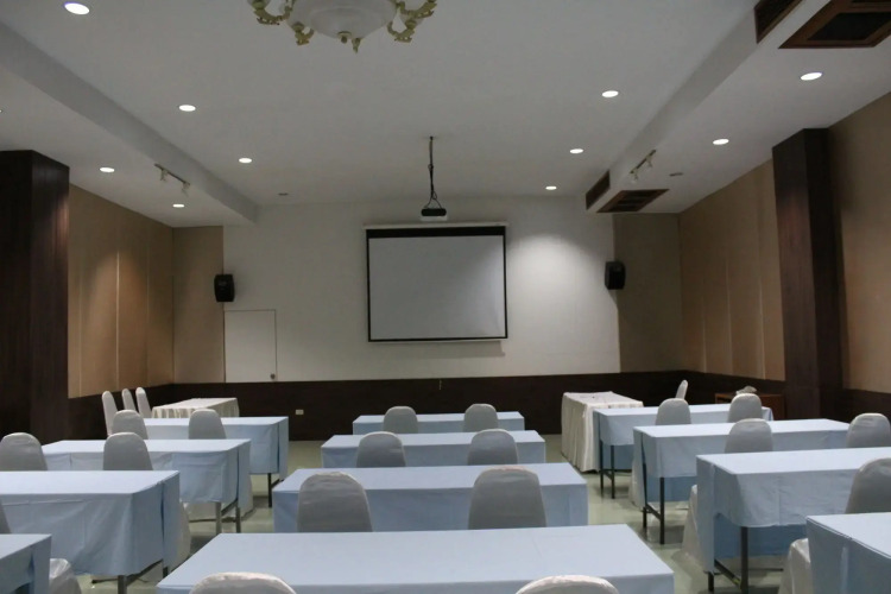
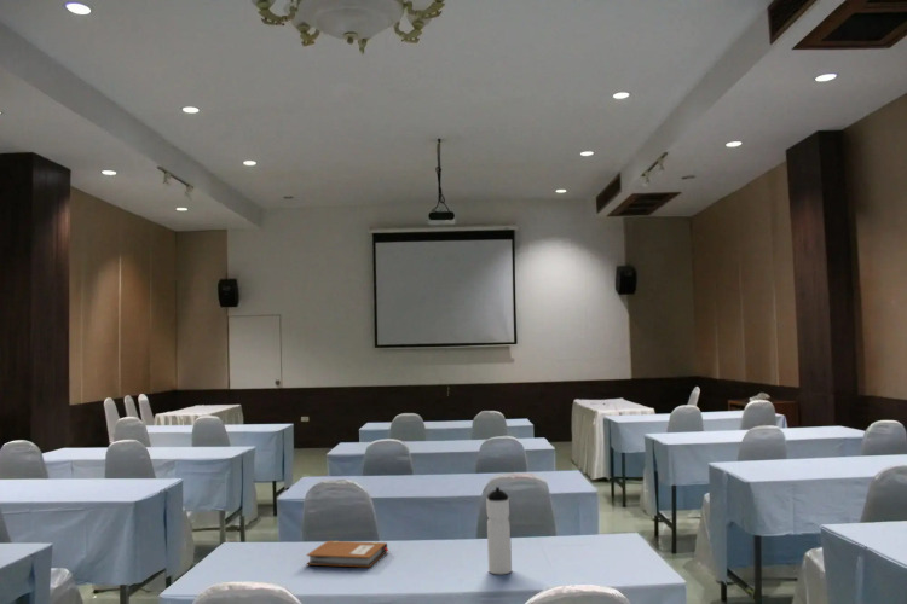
+ notebook [306,540,389,569]
+ water bottle [485,486,513,575]
